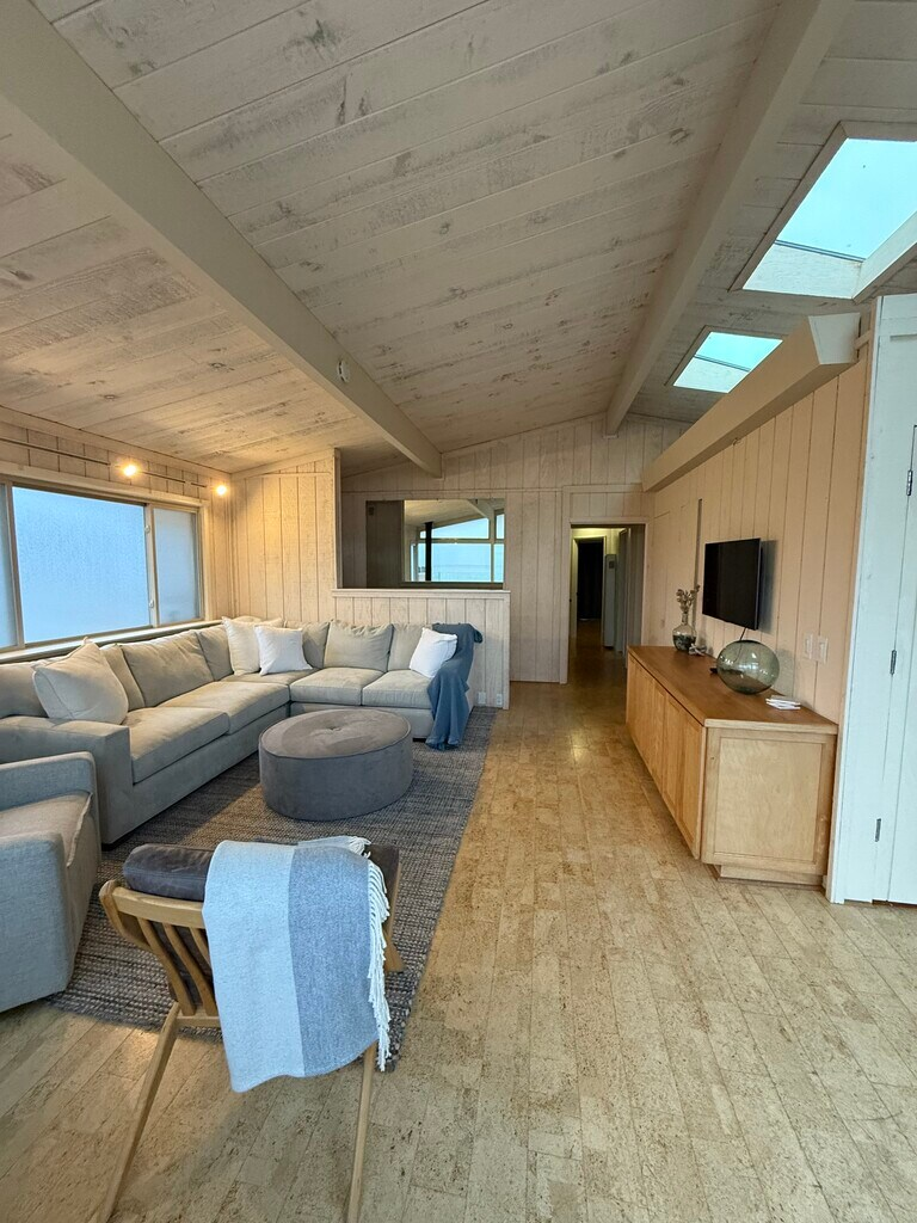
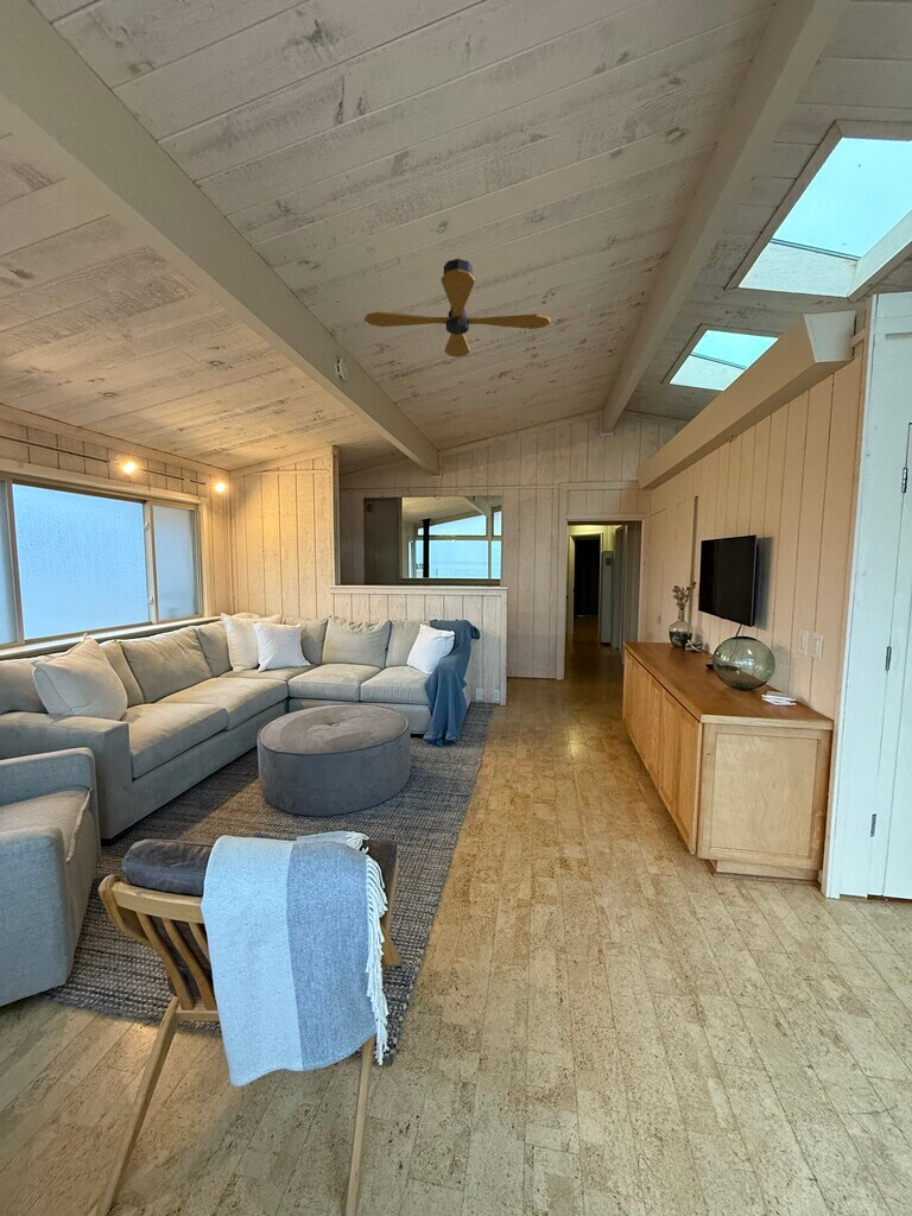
+ ceiling fan [363,258,552,359]
